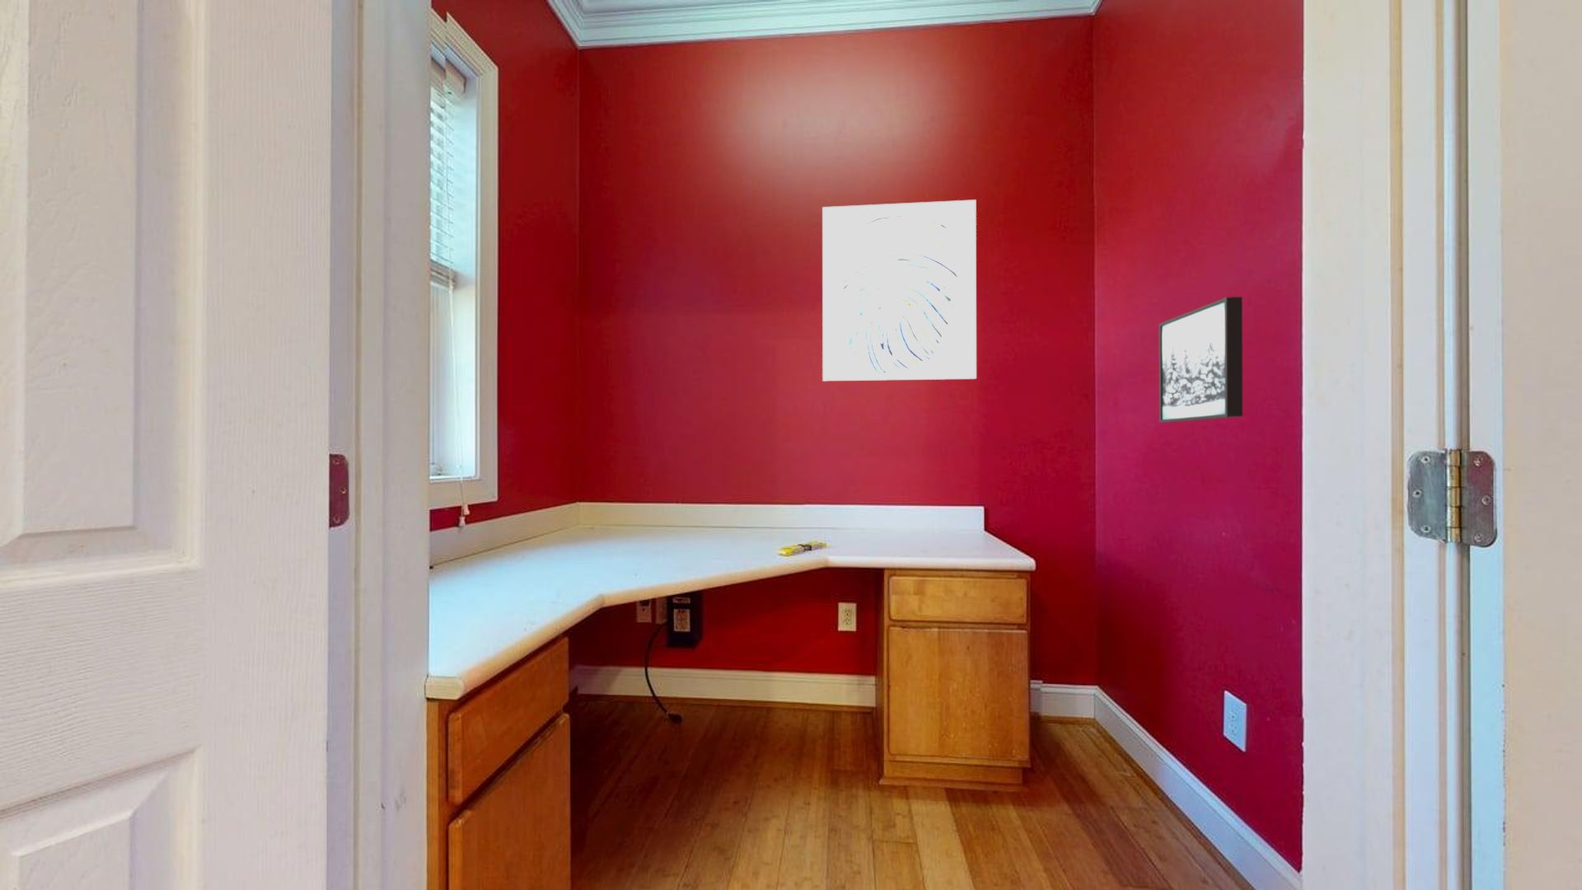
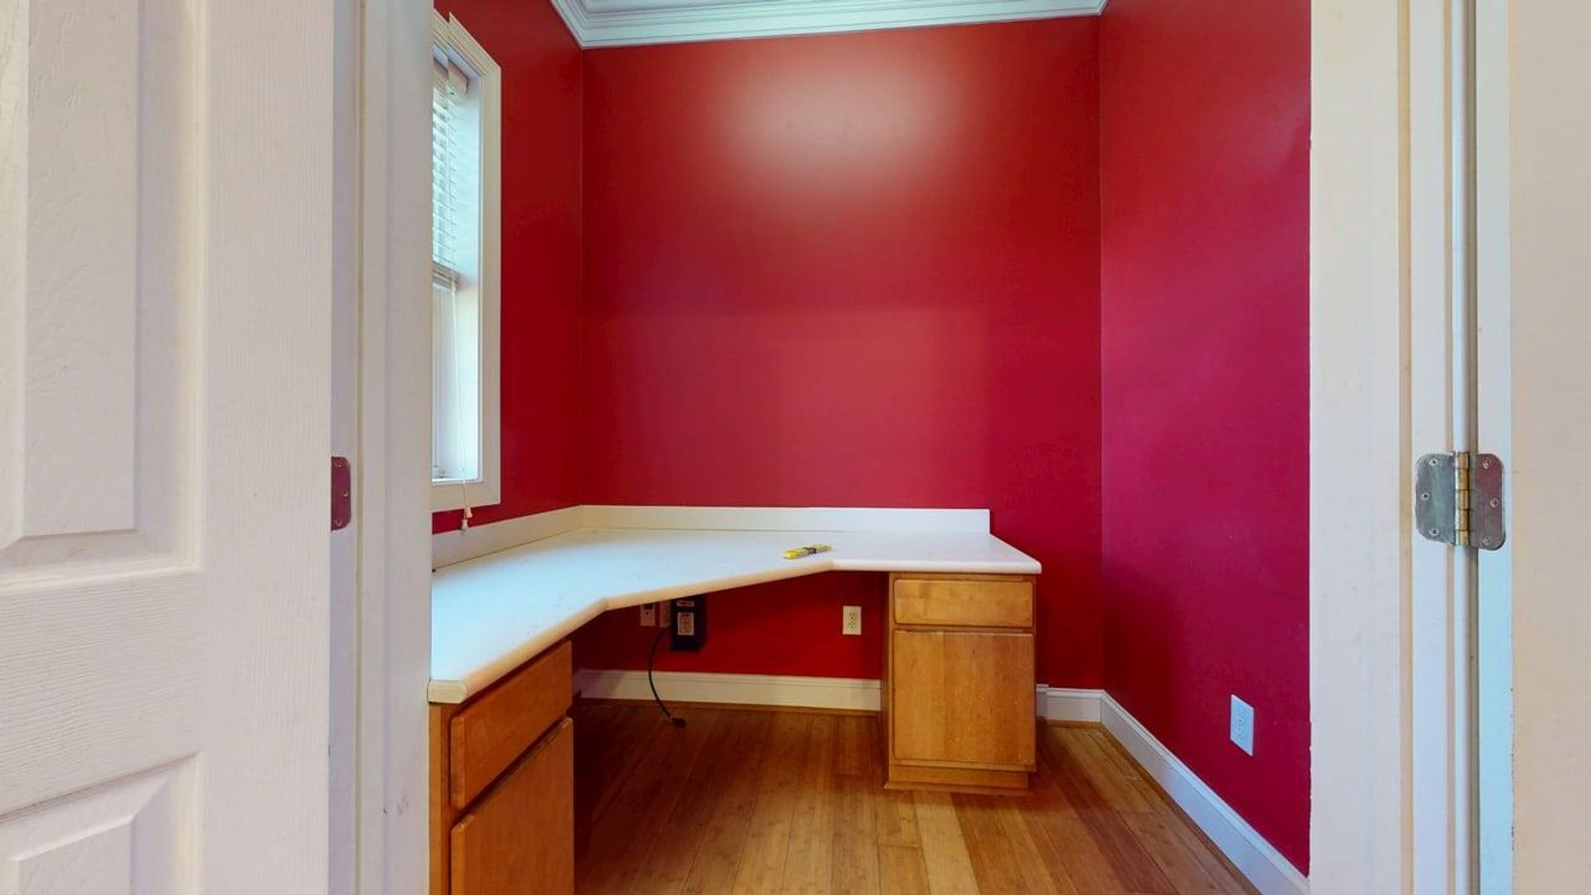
- wall art [1158,296,1243,423]
- wall art [821,199,977,383]
